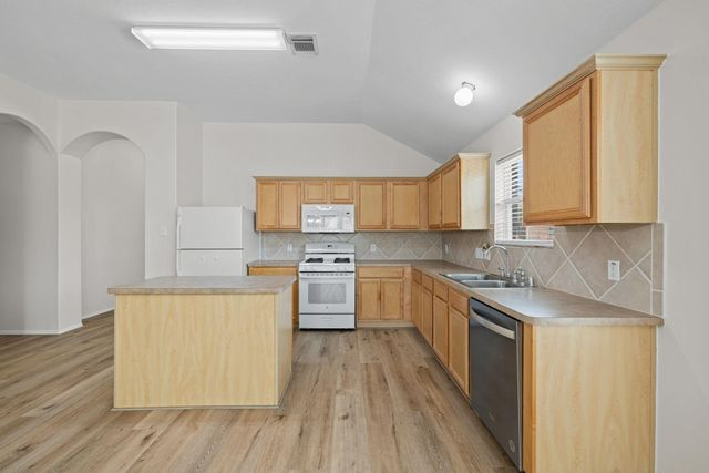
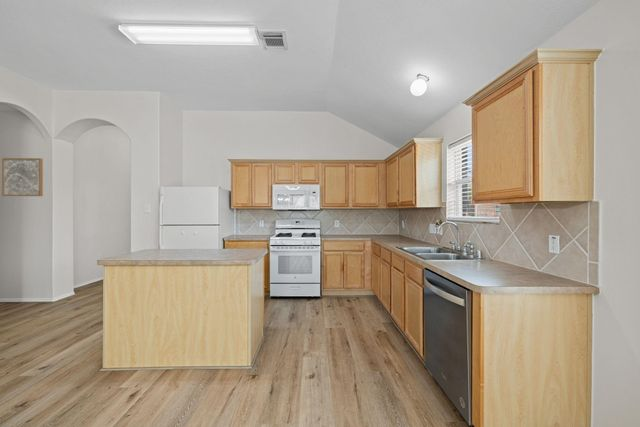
+ wall art [1,157,44,197]
